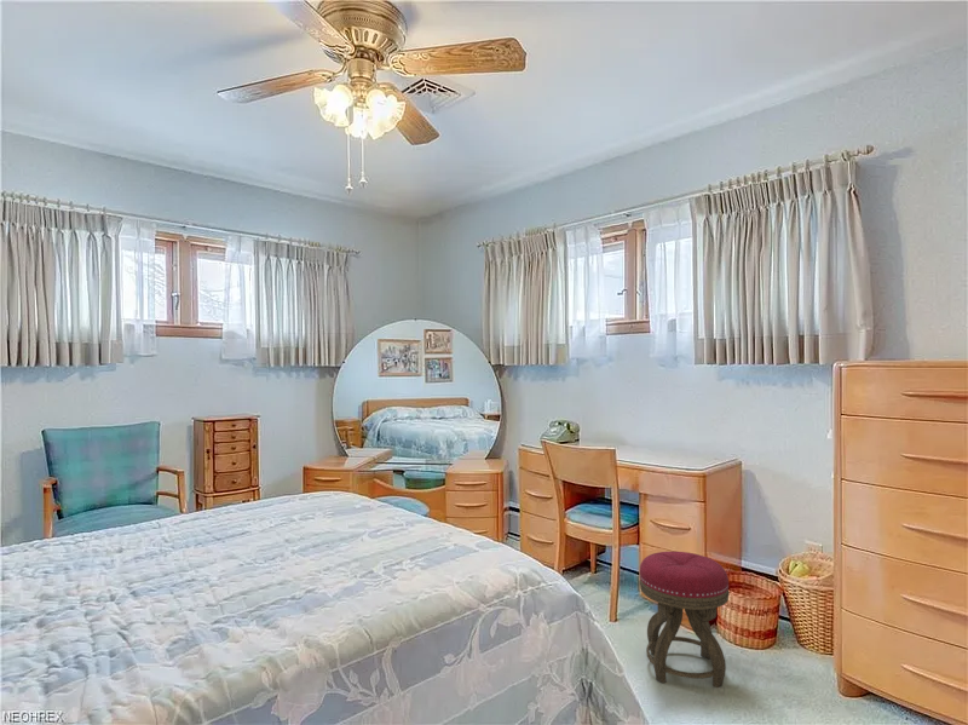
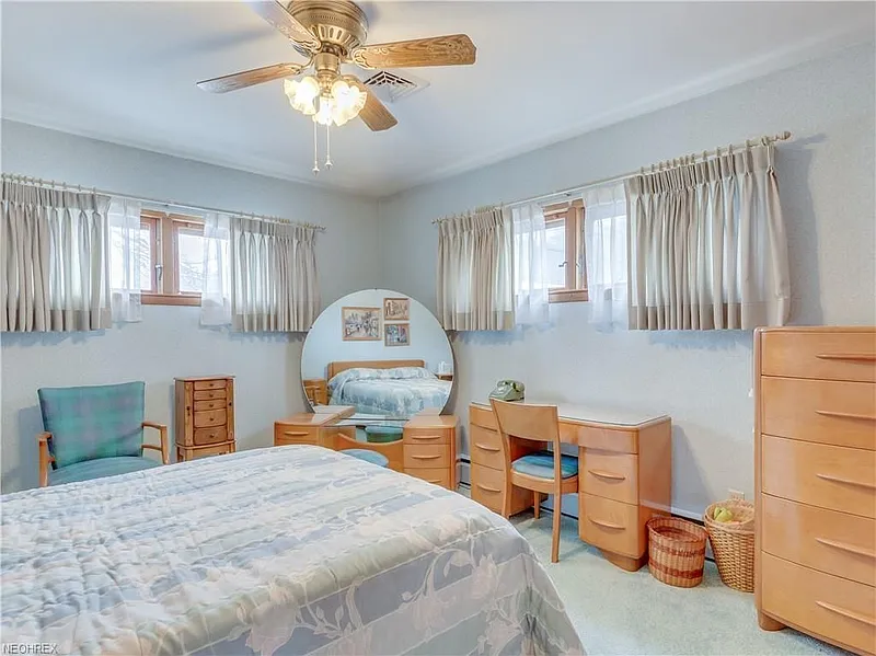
- stool [639,551,731,689]
